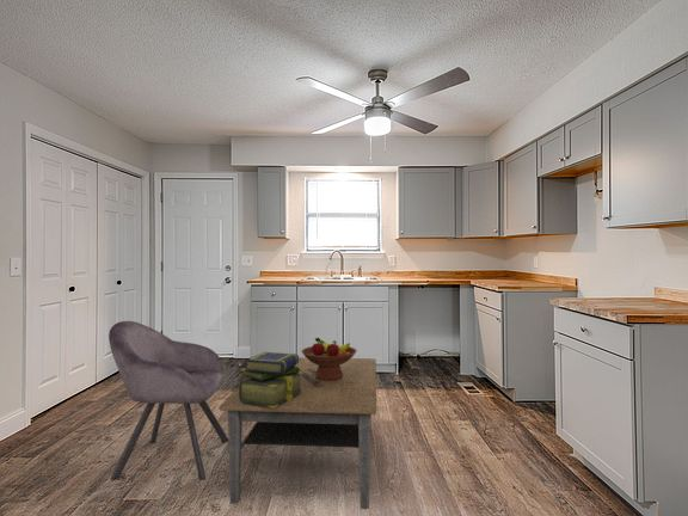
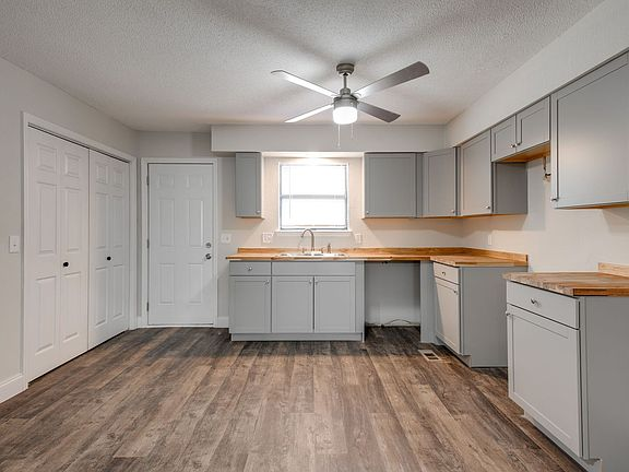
- fruit bowl [301,337,358,380]
- chair [108,320,228,480]
- stack of books [238,350,303,408]
- coffee table [219,356,377,510]
